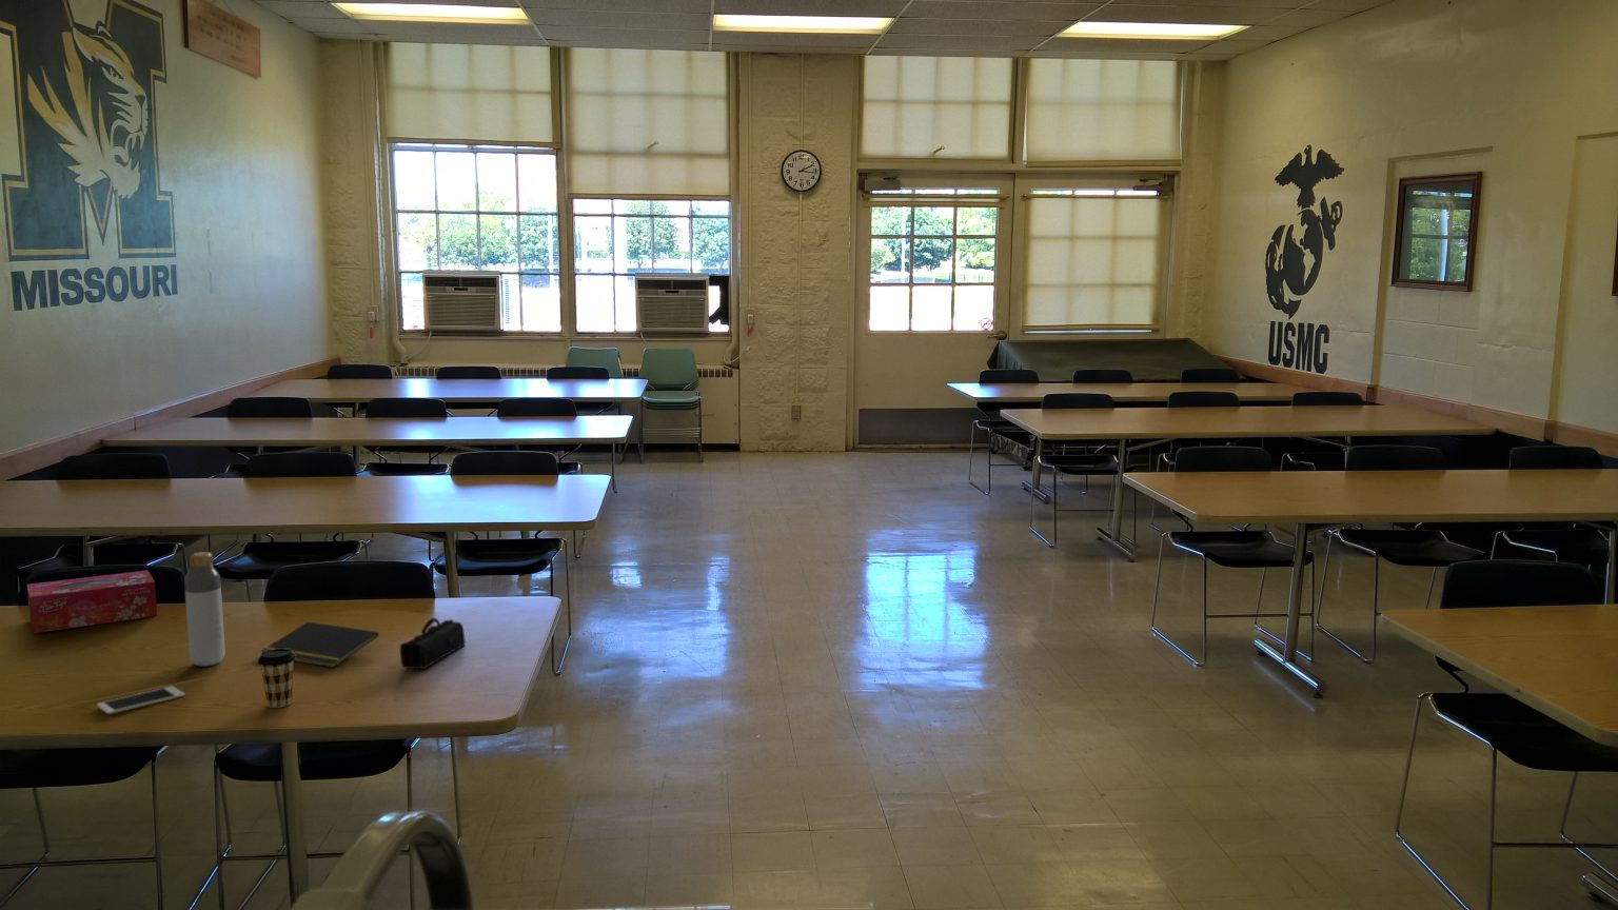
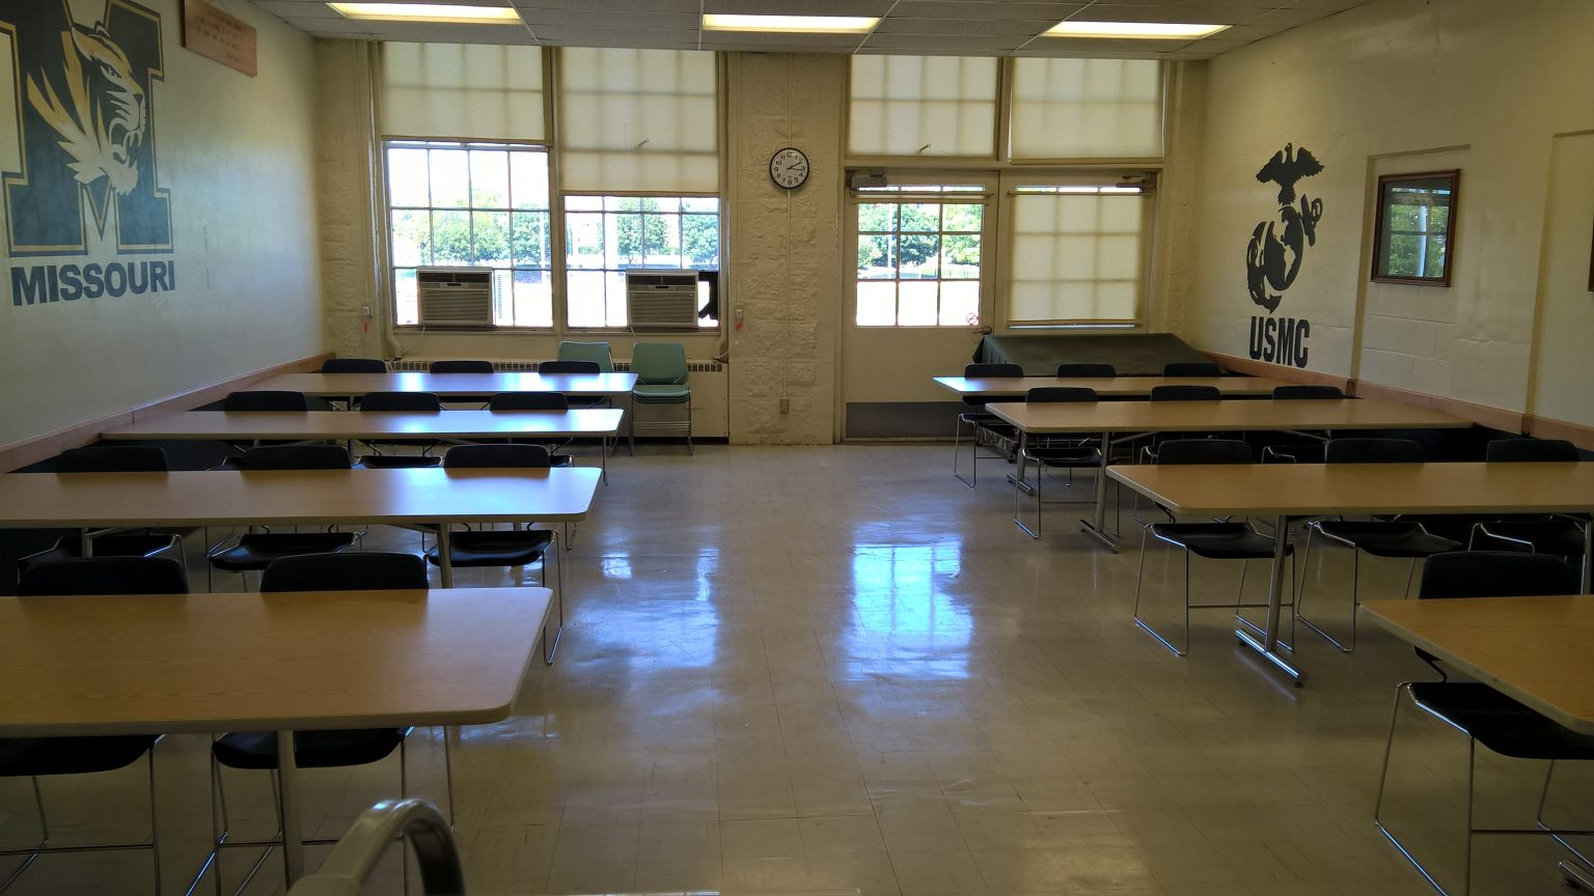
- coffee cup [257,649,296,709]
- cell phone [96,686,187,716]
- tissue box [27,570,158,634]
- pencil case [399,617,467,670]
- notepad [259,620,380,669]
- bottle [183,551,227,667]
